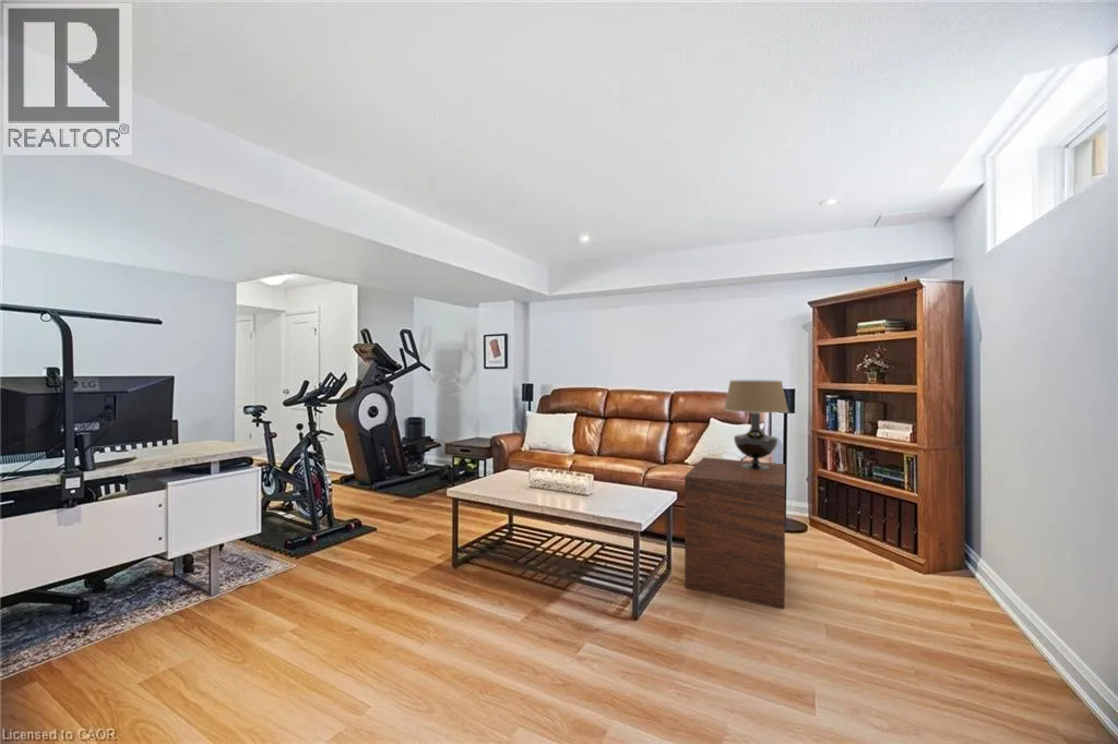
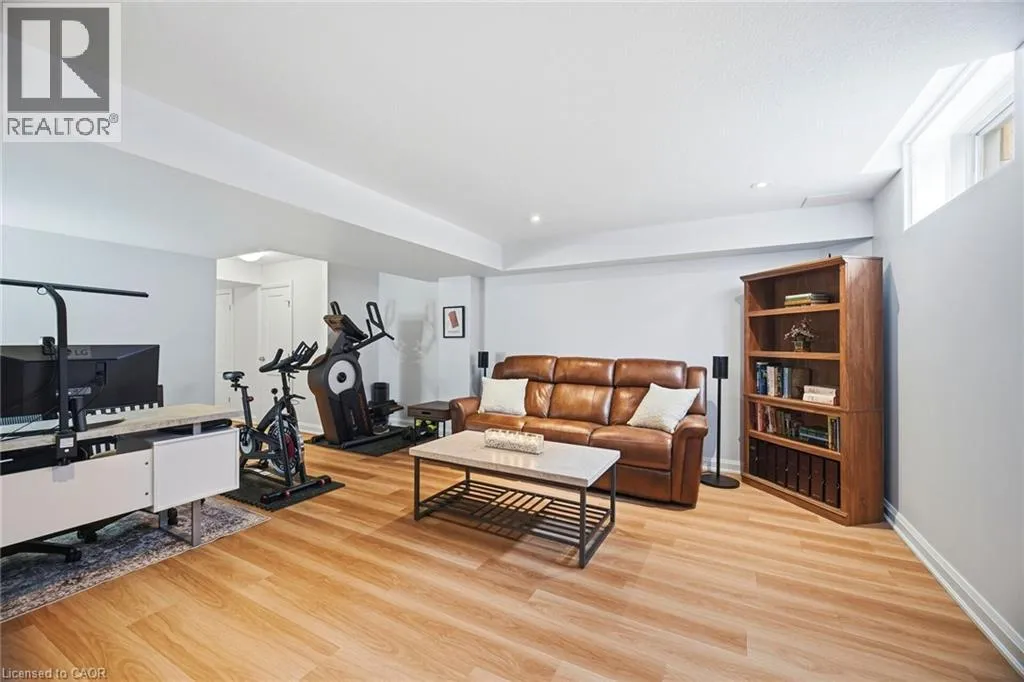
- side table [683,456,786,610]
- table lamp [723,380,789,470]
